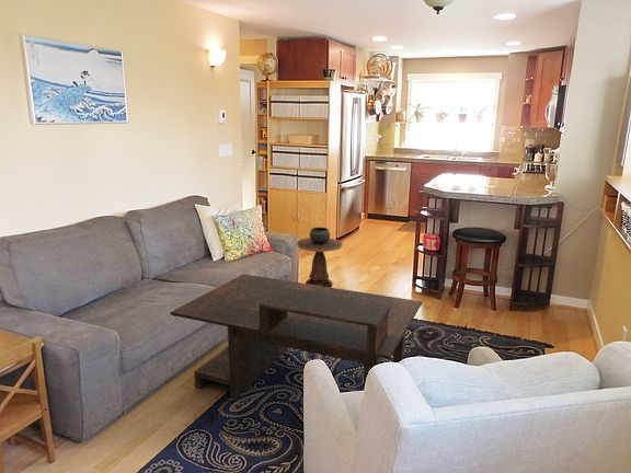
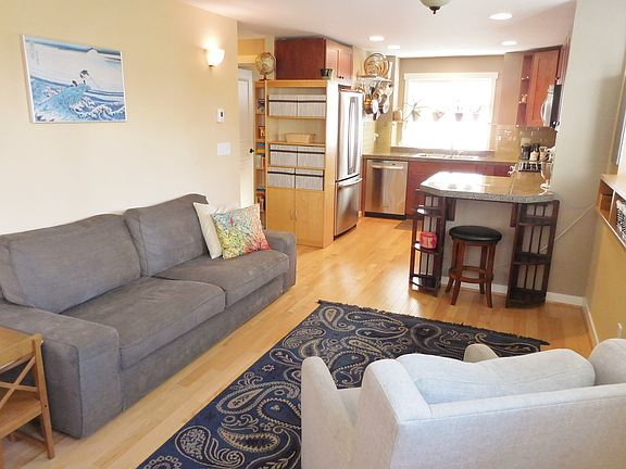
- side table [296,227,343,288]
- coffee table [170,274,423,399]
